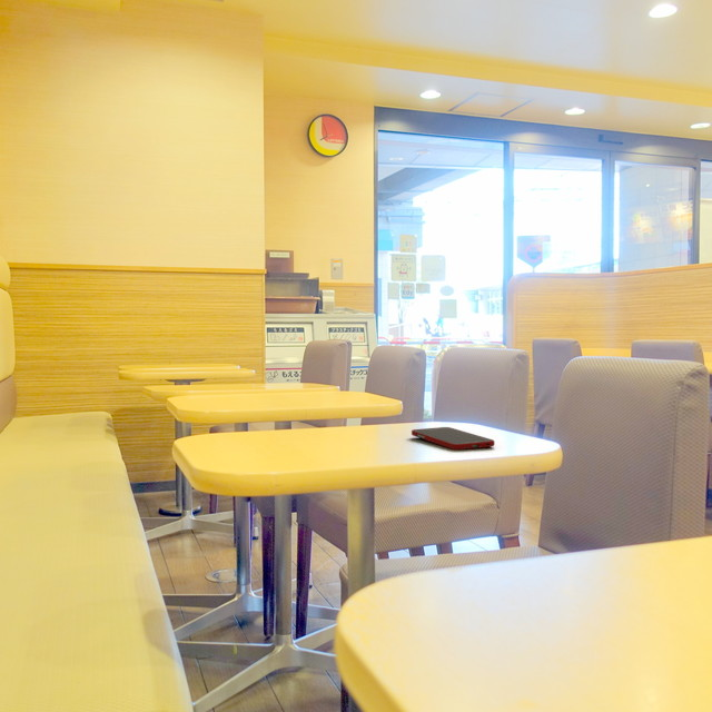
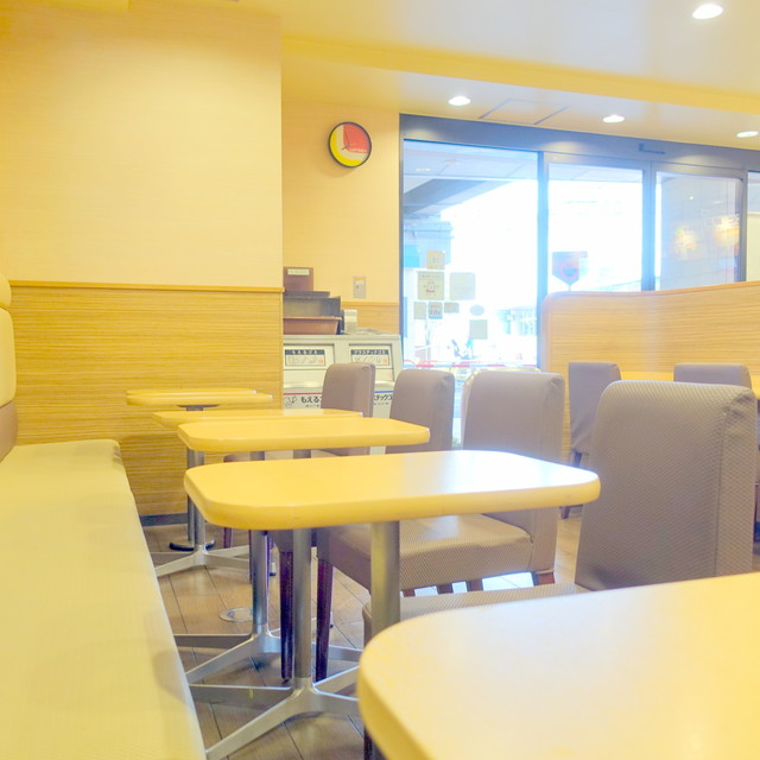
- cell phone [411,426,495,451]
